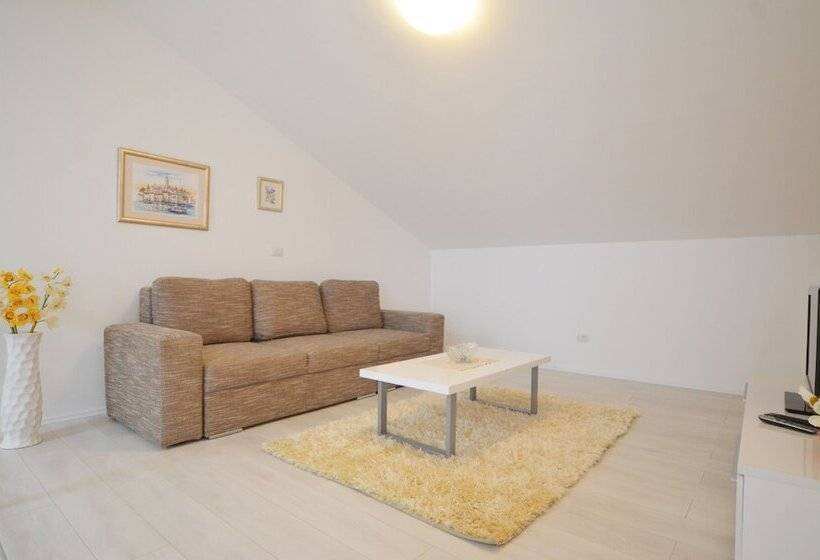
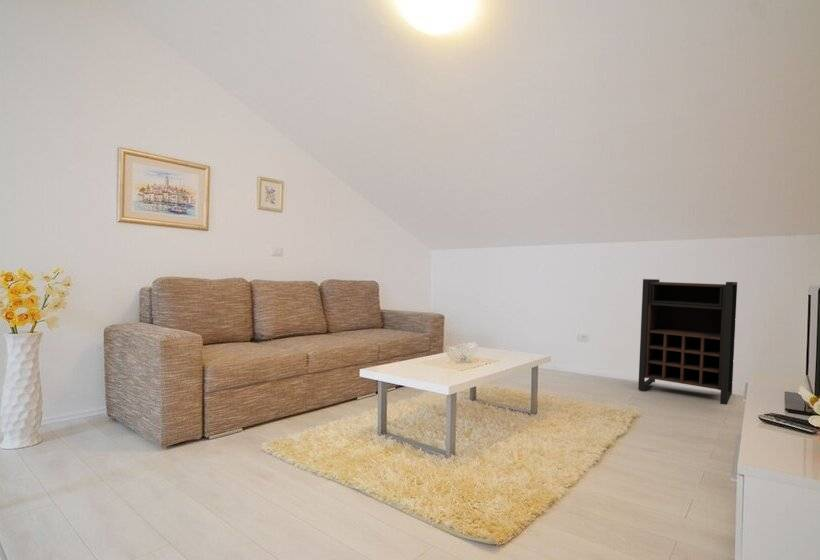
+ shelving unit [637,278,738,406]
